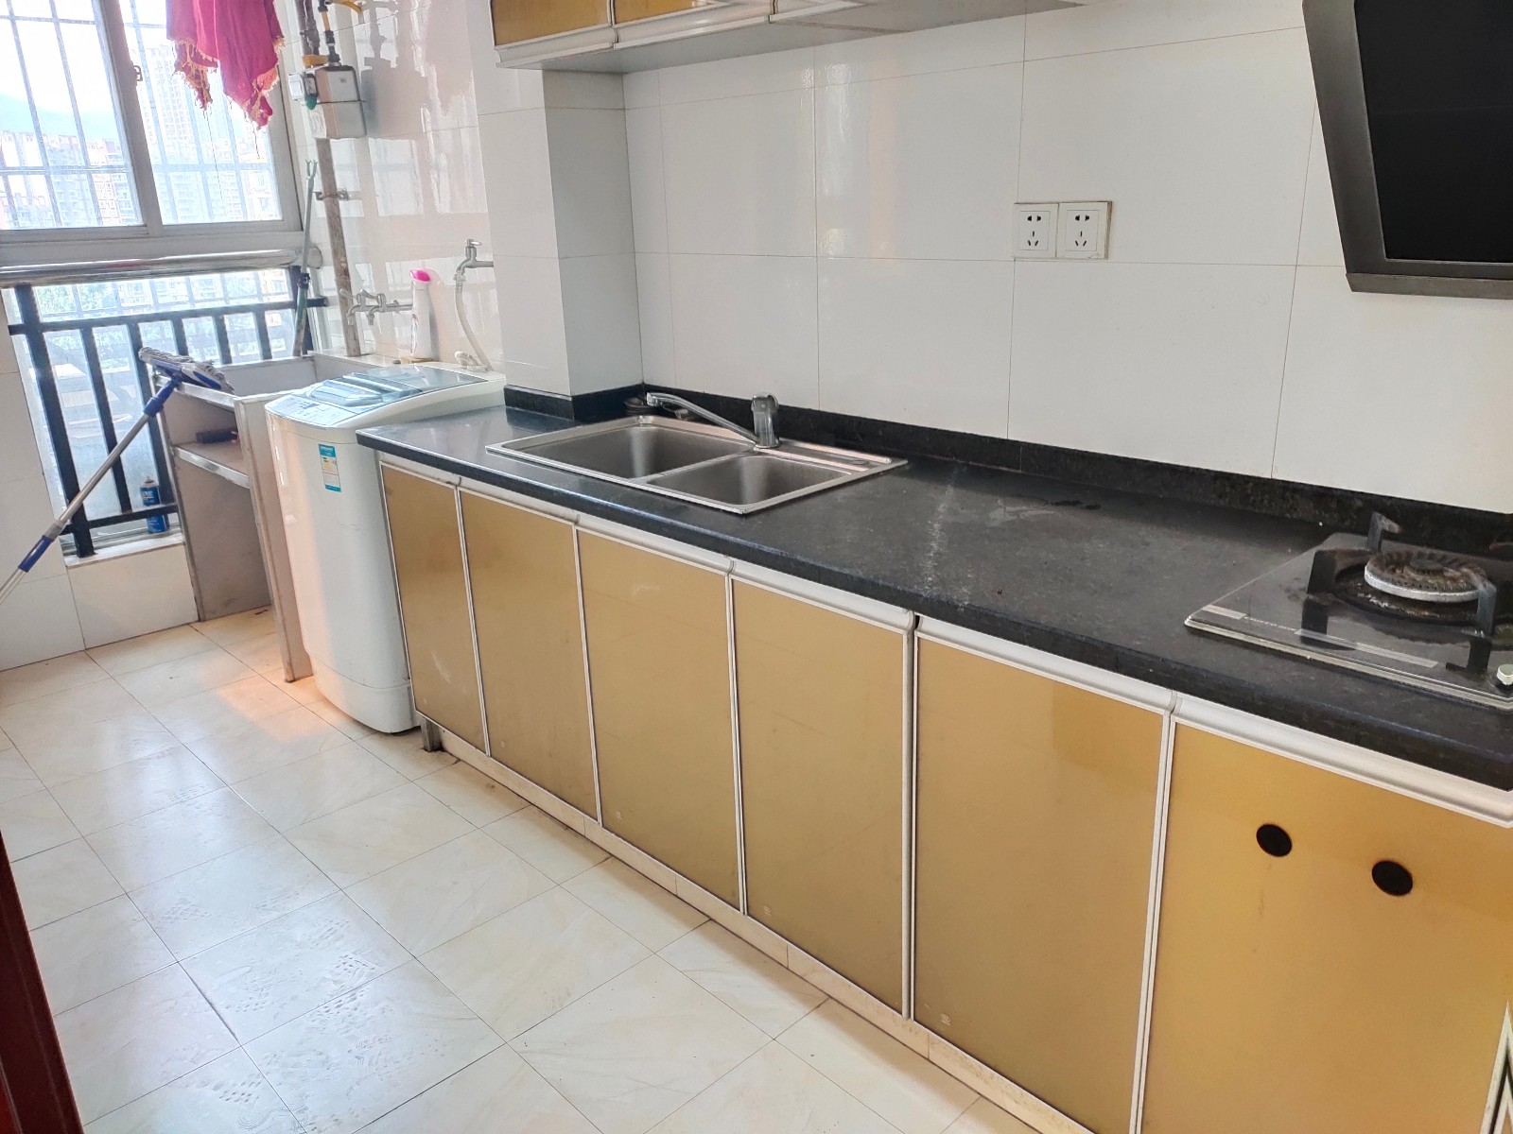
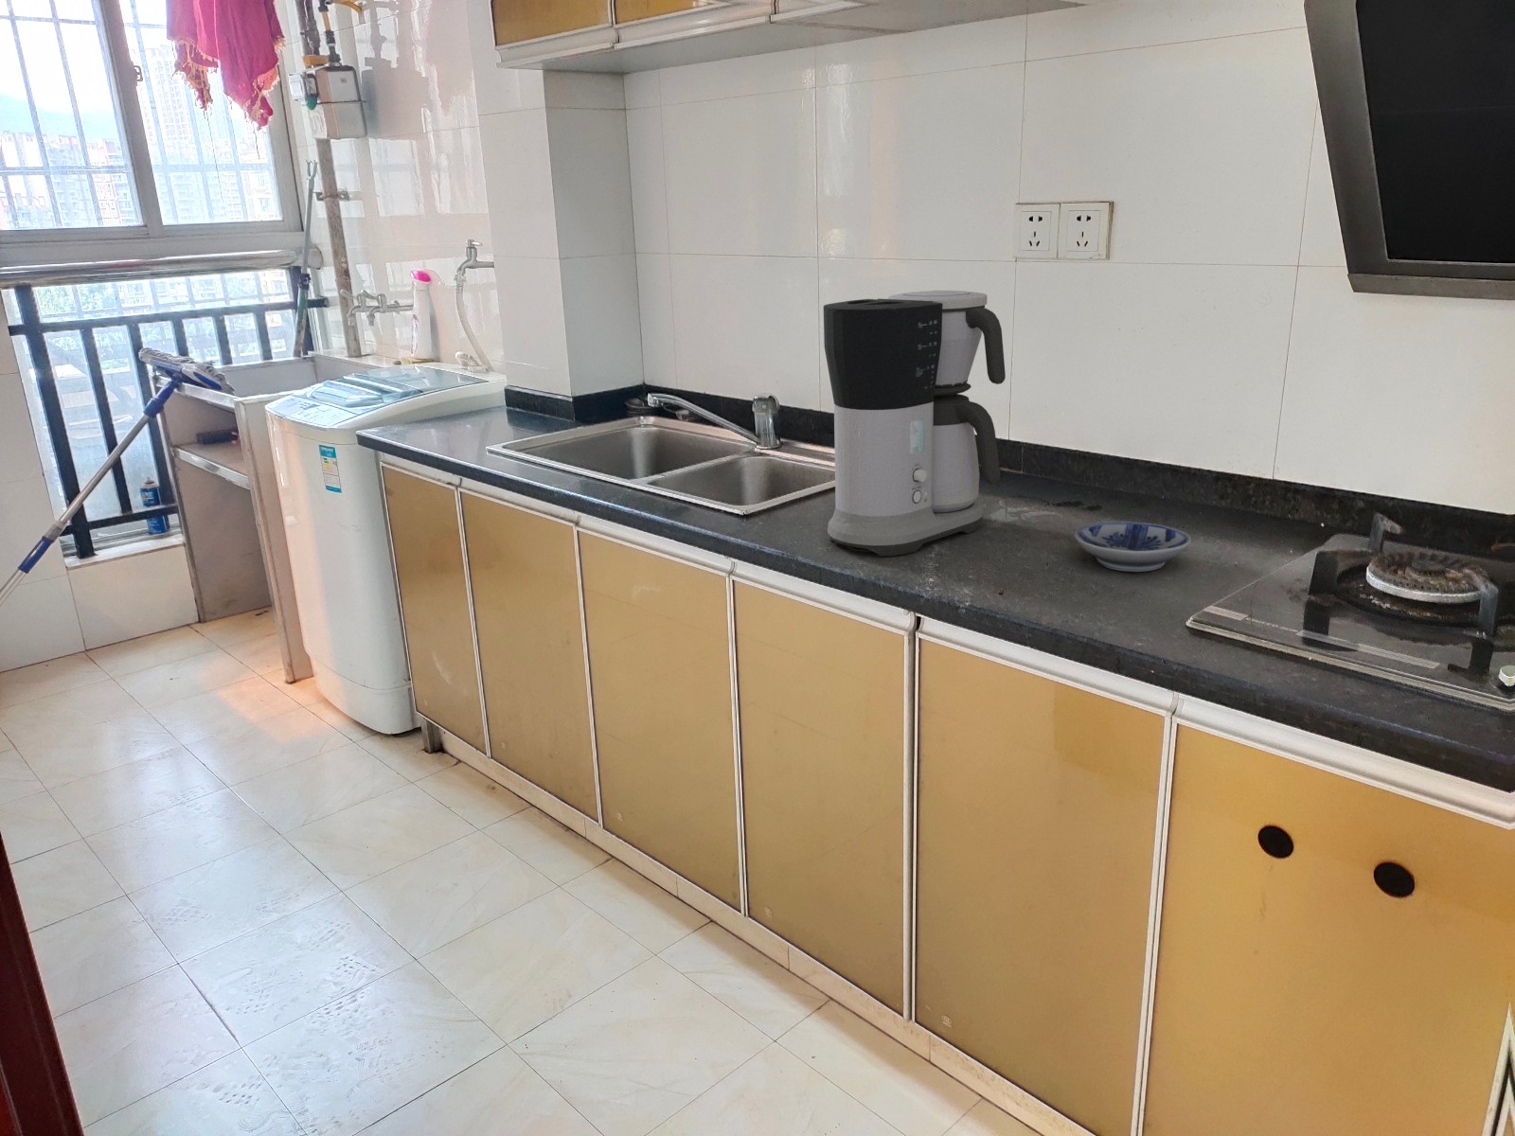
+ bowl [1074,520,1192,573]
+ coffee maker [823,290,1007,557]
